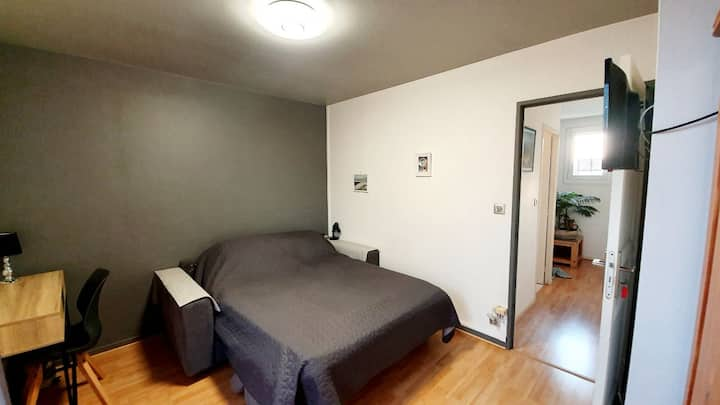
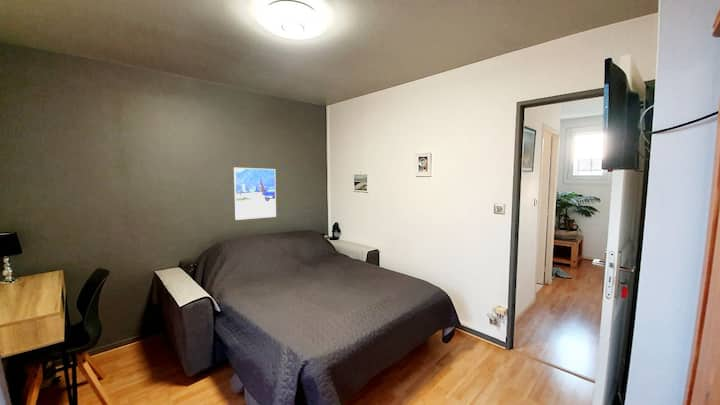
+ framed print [233,167,277,221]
